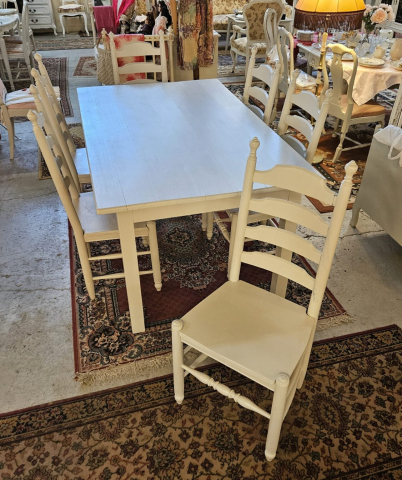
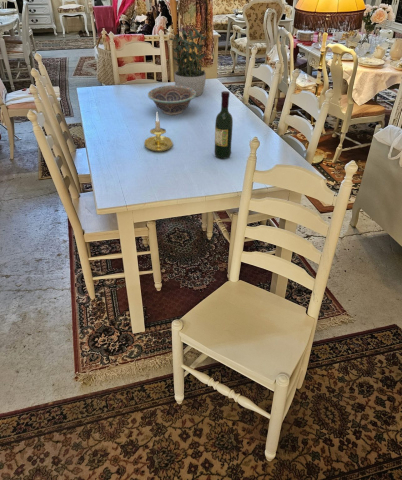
+ wine bottle [213,90,234,160]
+ candle holder [143,112,174,153]
+ decorative bowl [147,84,196,116]
+ potted plant [169,27,210,98]
